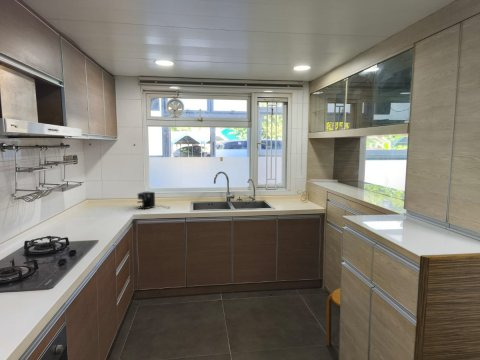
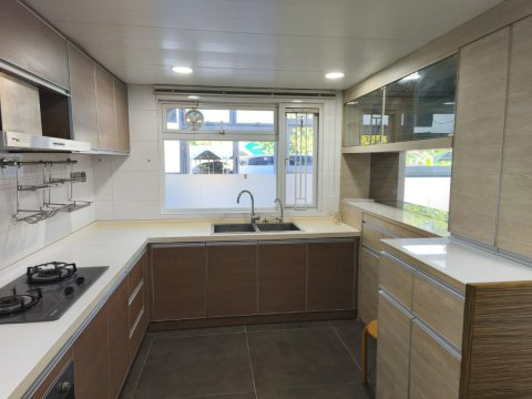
- coffee maker [136,191,171,210]
